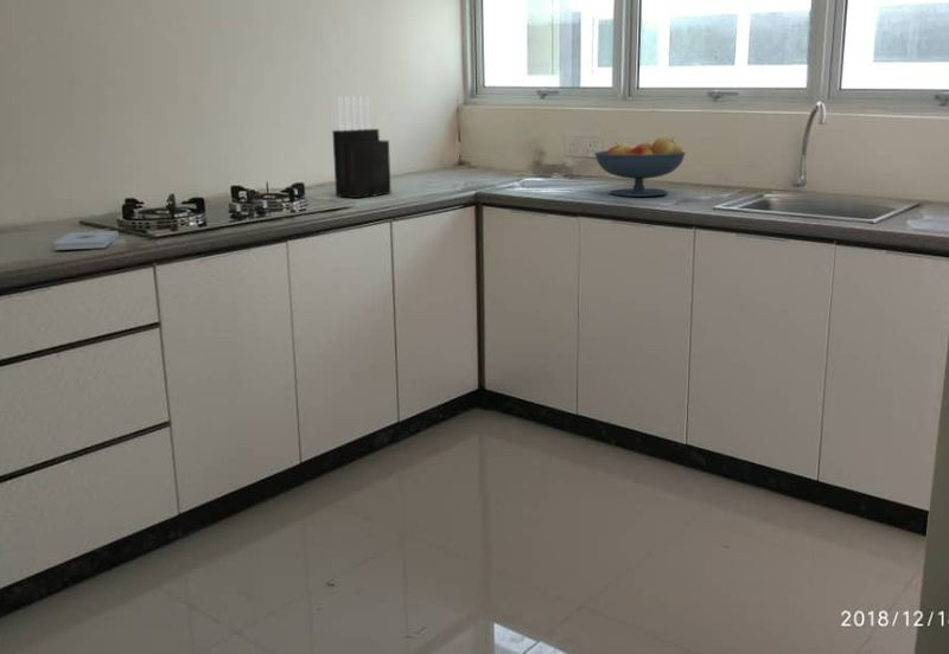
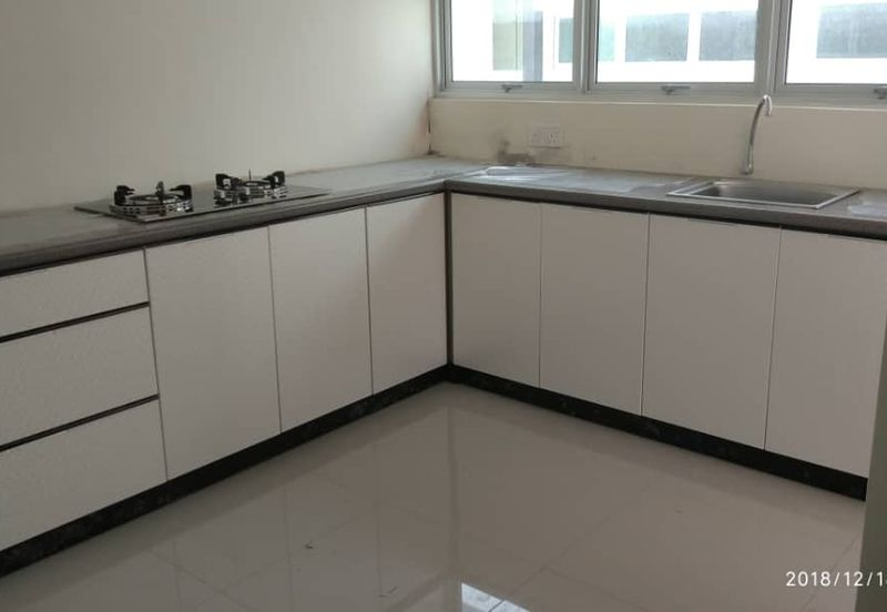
- knife block [331,95,391,199]
- notepad [52,230,120,251]
- fruit bowl [593,136,687,198]
